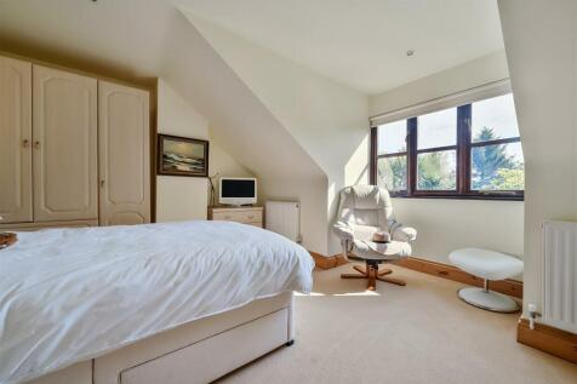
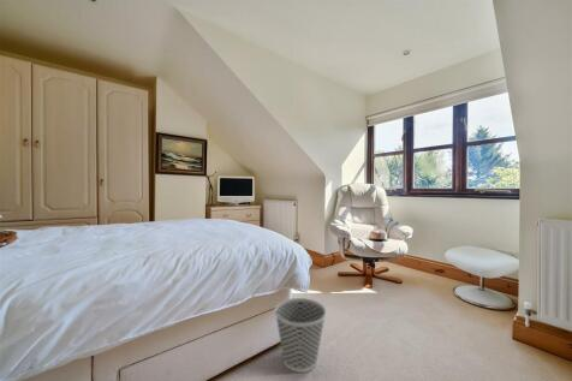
+ wastebasket [273,297,327,374]
